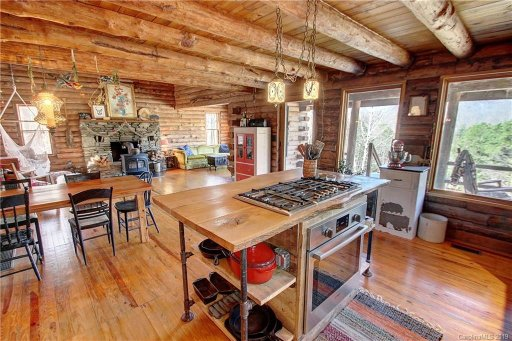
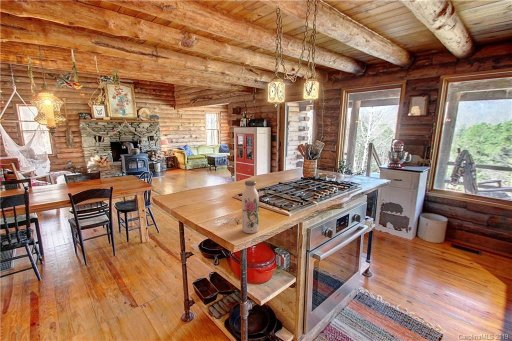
+ water bottle [241,180,260,234]
